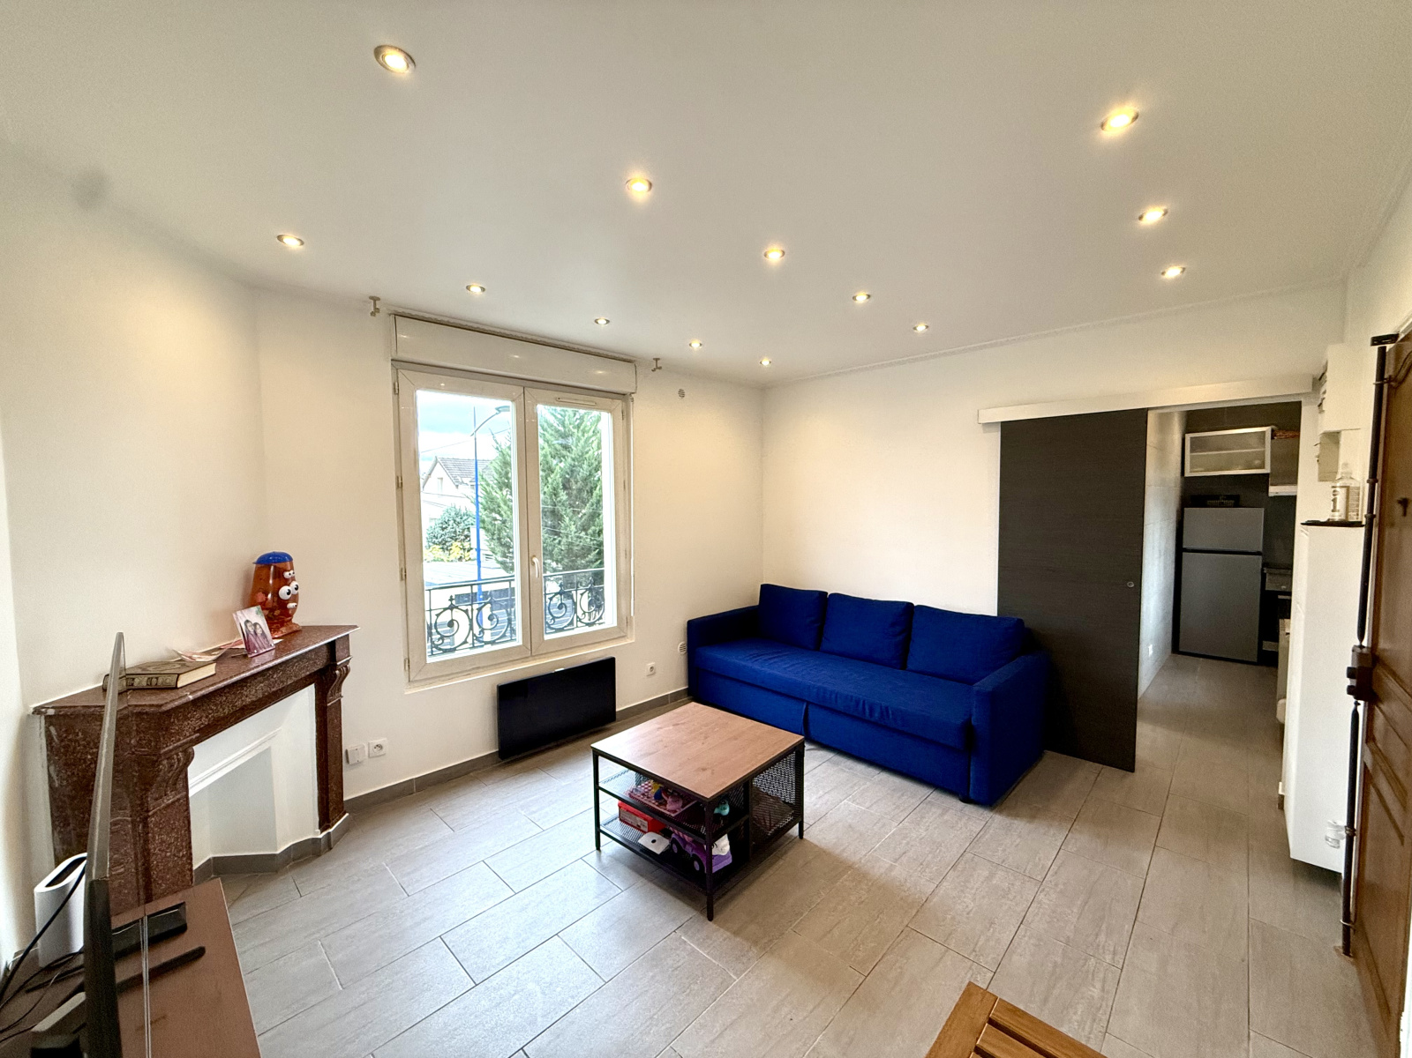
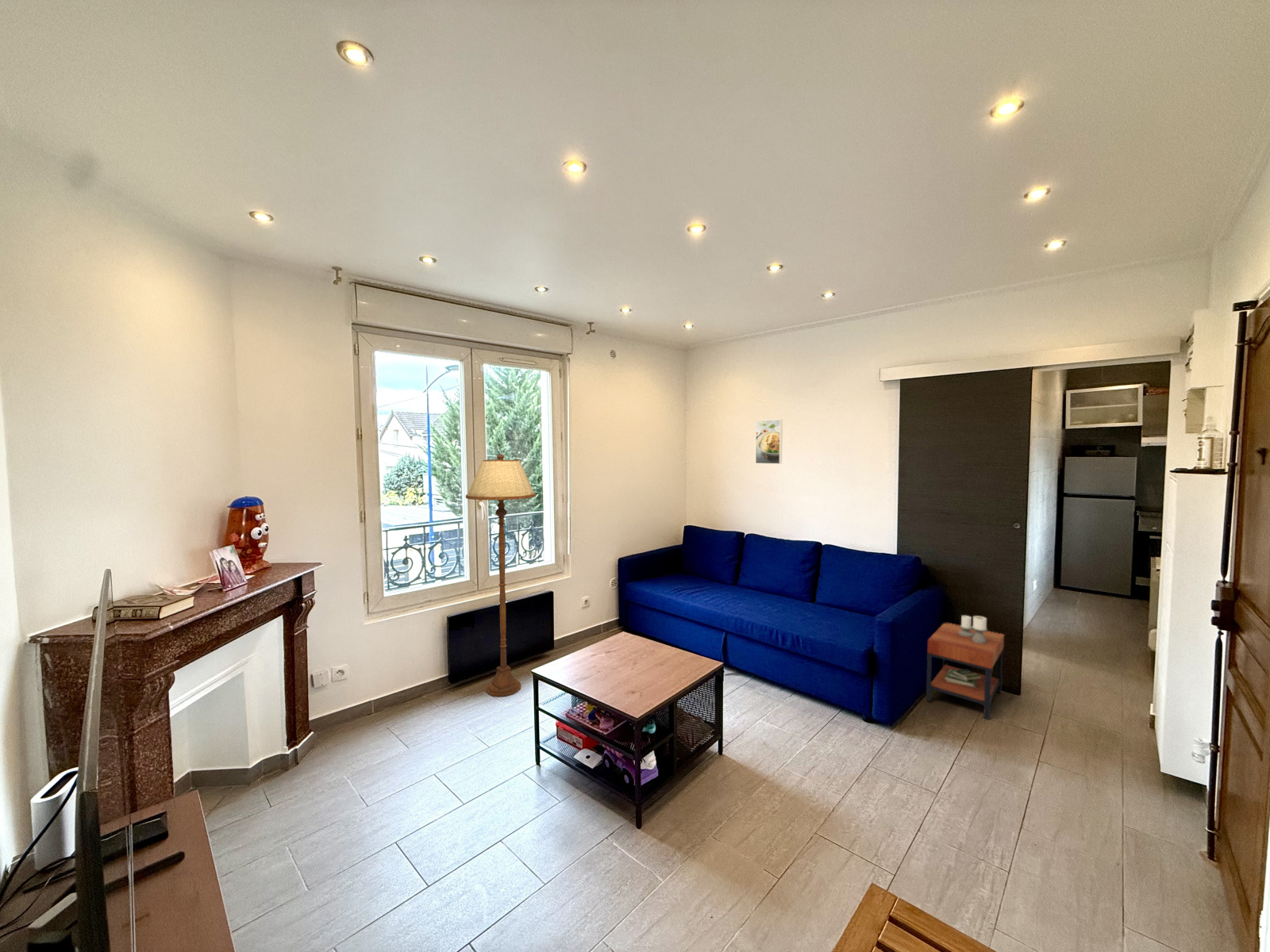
+ floor lamp [465,454,537,697]
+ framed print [755,419,783,465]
+ side table [926,615,1005,720]
